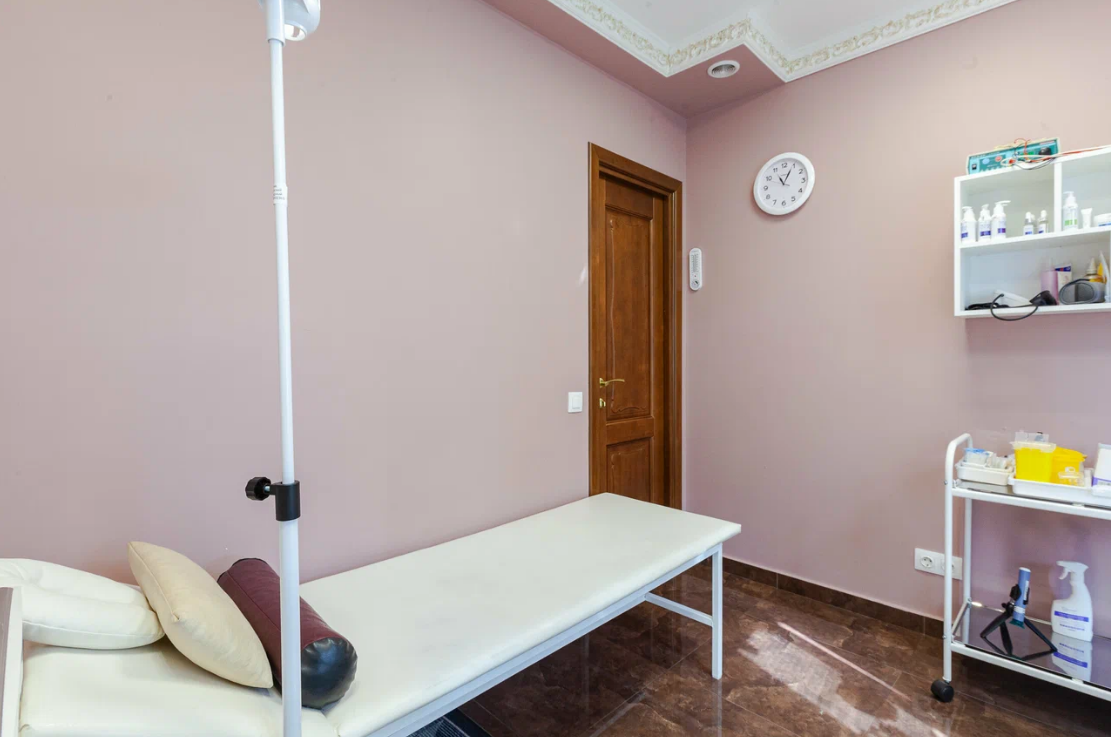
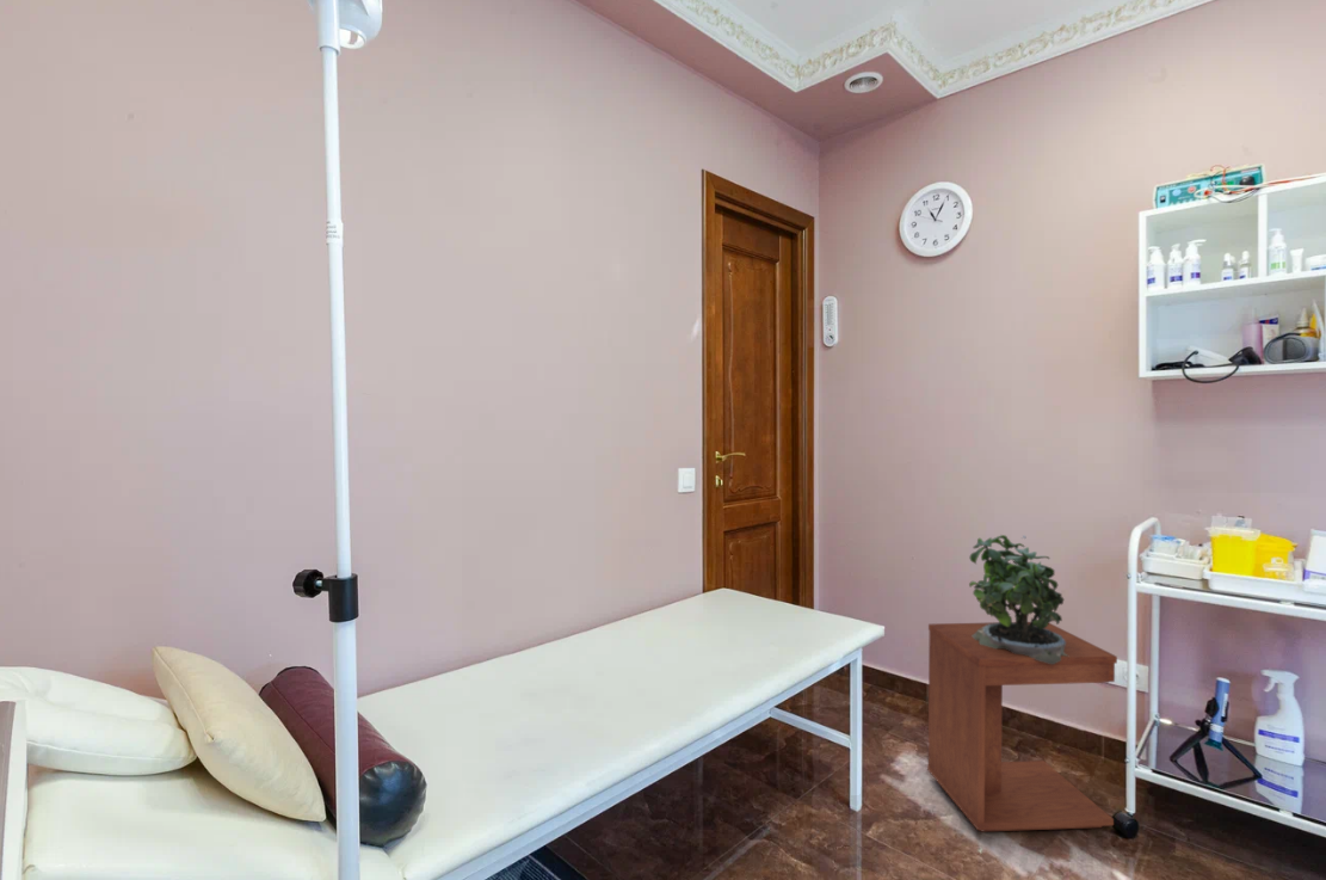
+ side table [926,621,1118,833]
+ potted plant [968,534,1069,664]
